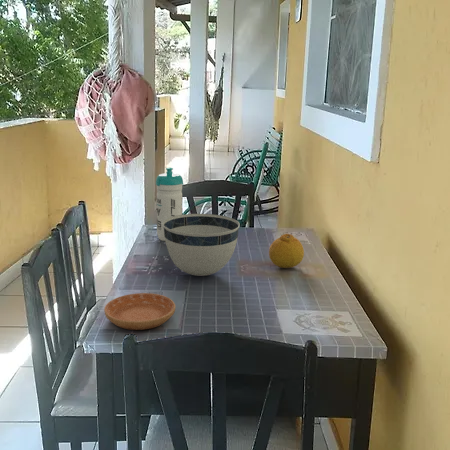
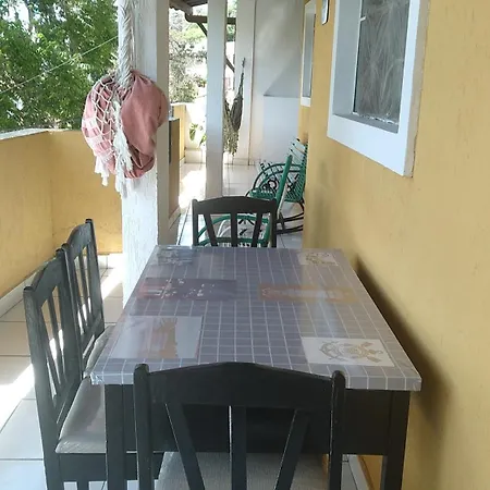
- bowl [163,213,241,277]
- saucer [103,292,176,331]
- water bottle [155,166,184,242]
- fruit [268,233,305,269]
